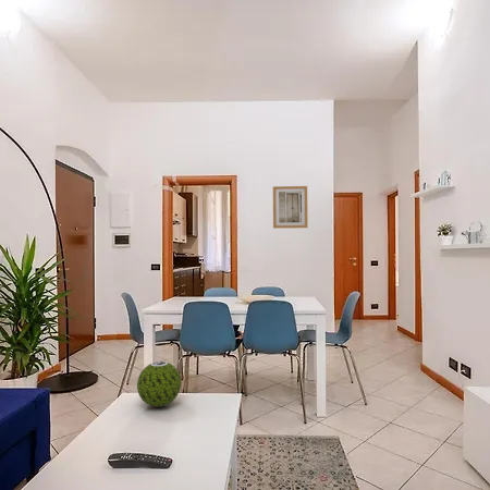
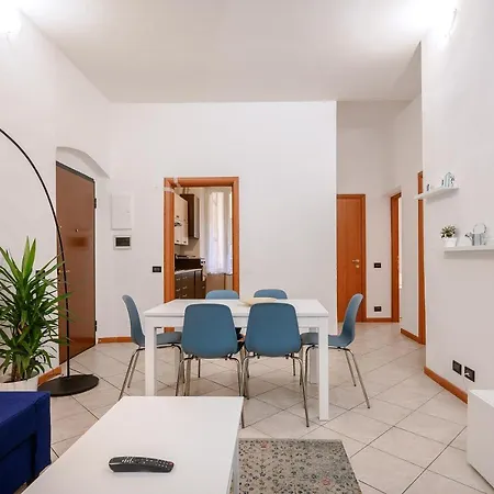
- wall art [272,185,308,230]
- decorative ball [136,360,182,408]
